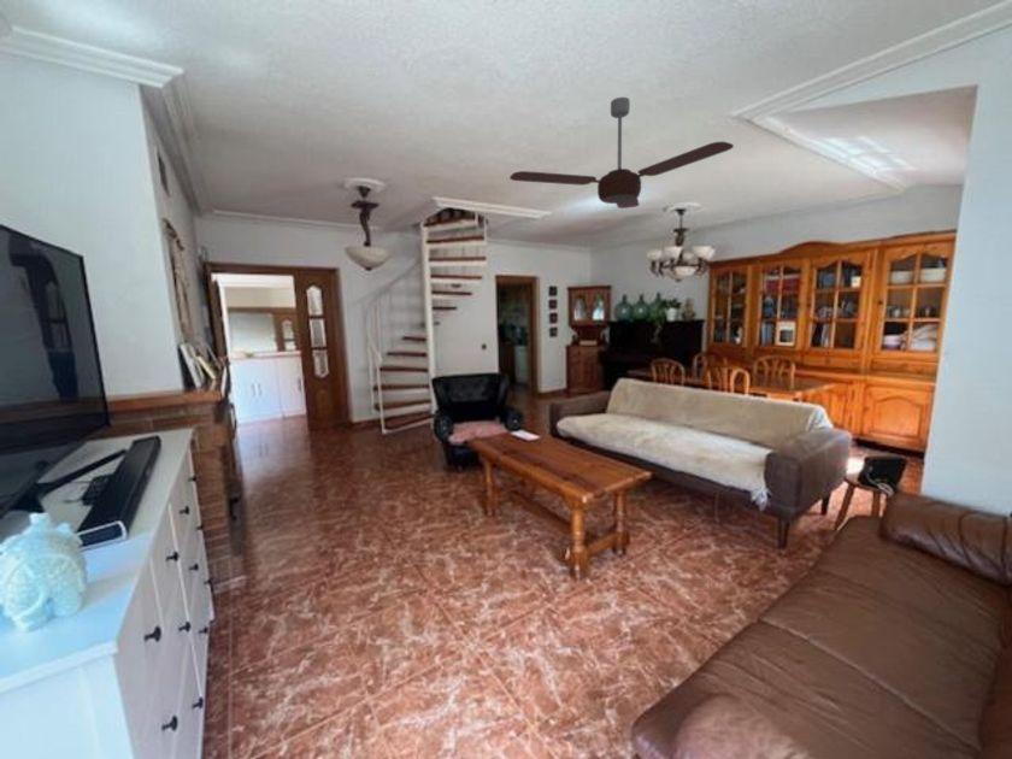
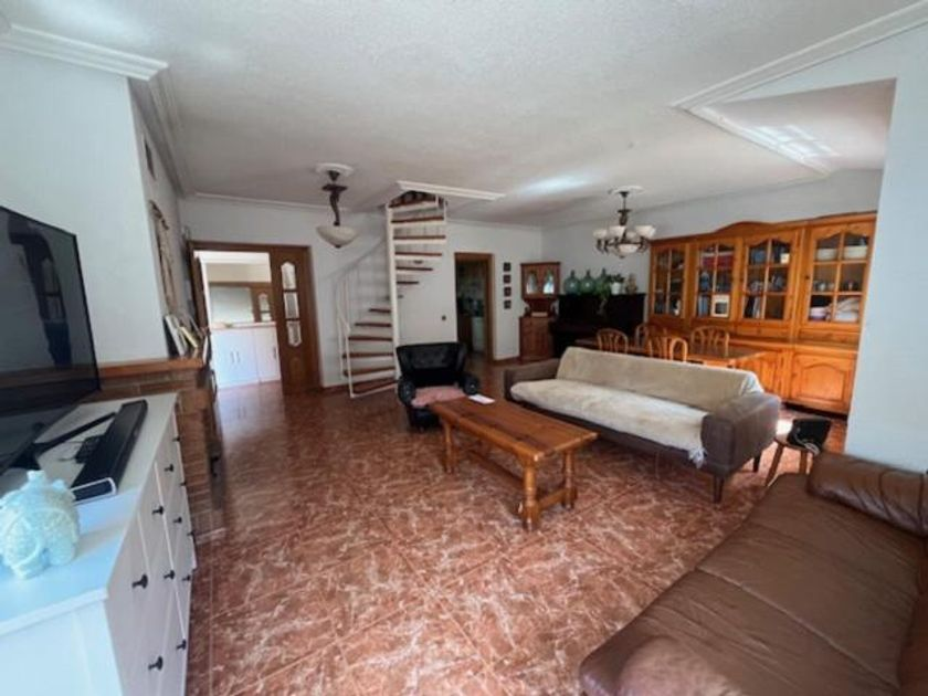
- ceiling fan [508,96,735,210]
